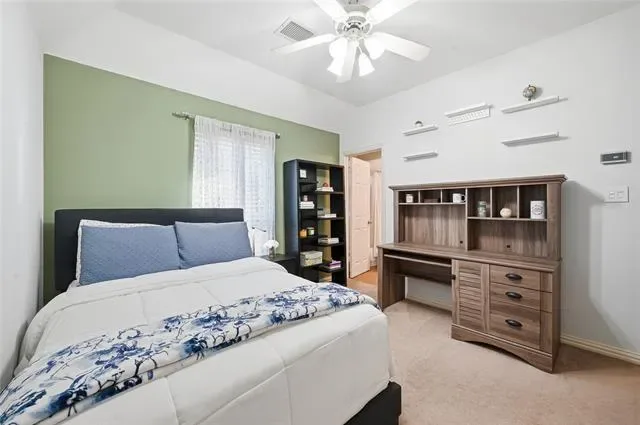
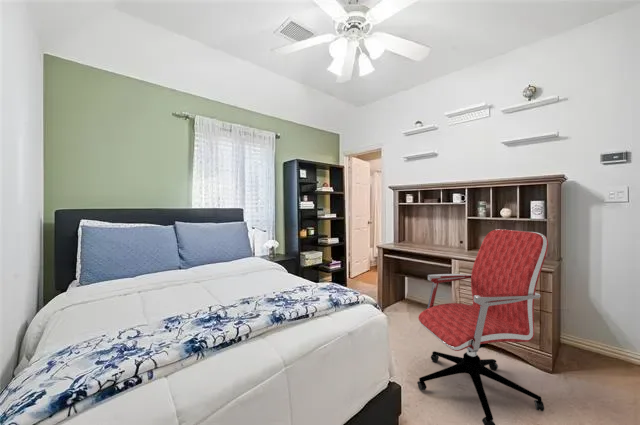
+ office chair [416,228,549,425]
